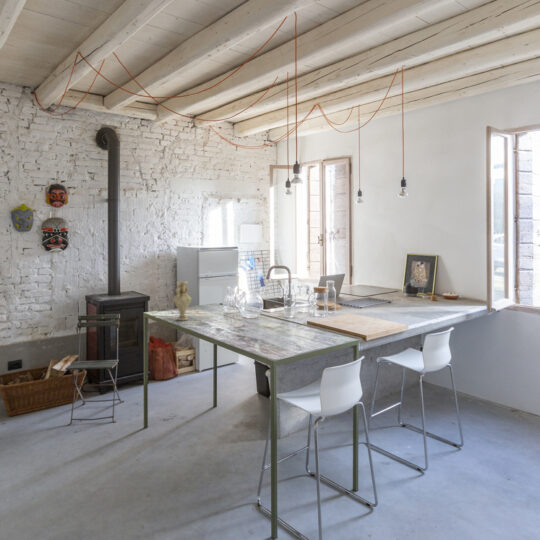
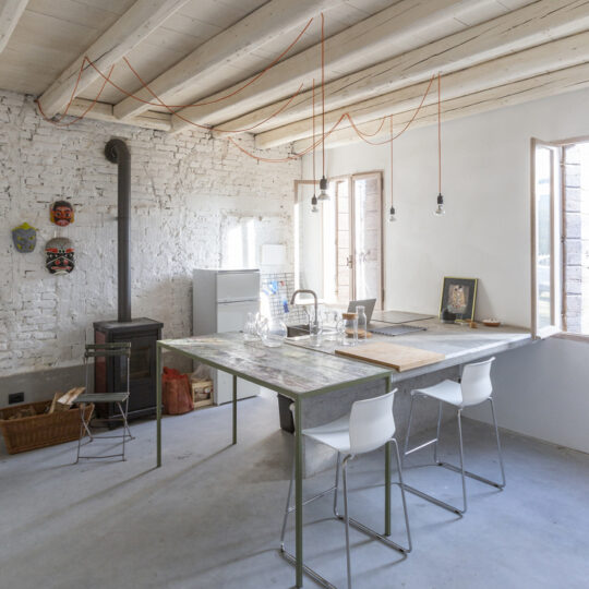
- vase [172,280,193,321]
